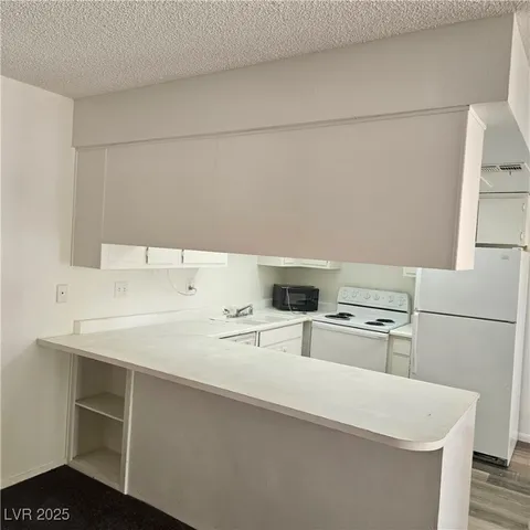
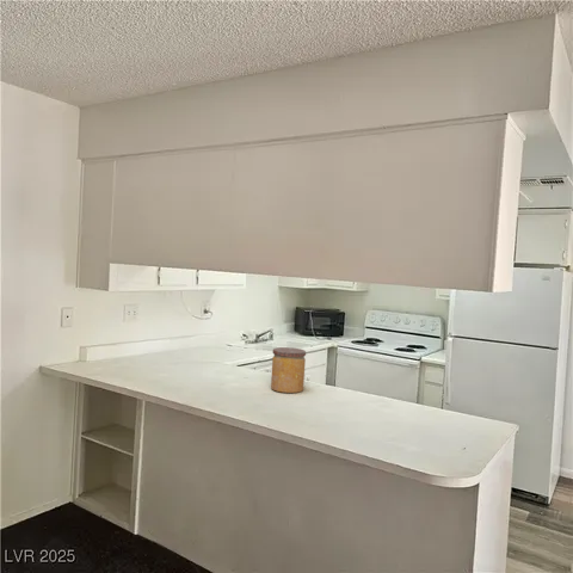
+ jar [270,346,307,394]
